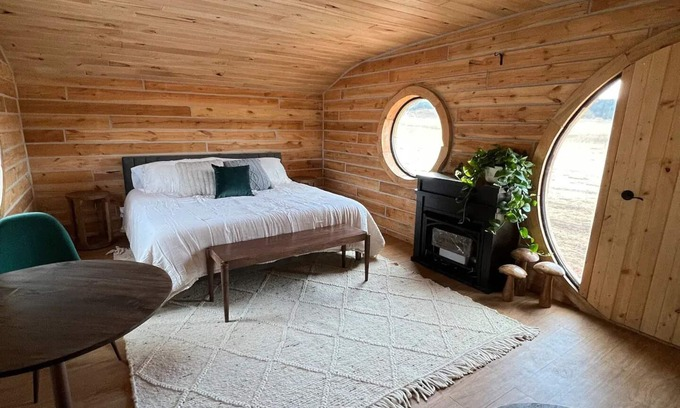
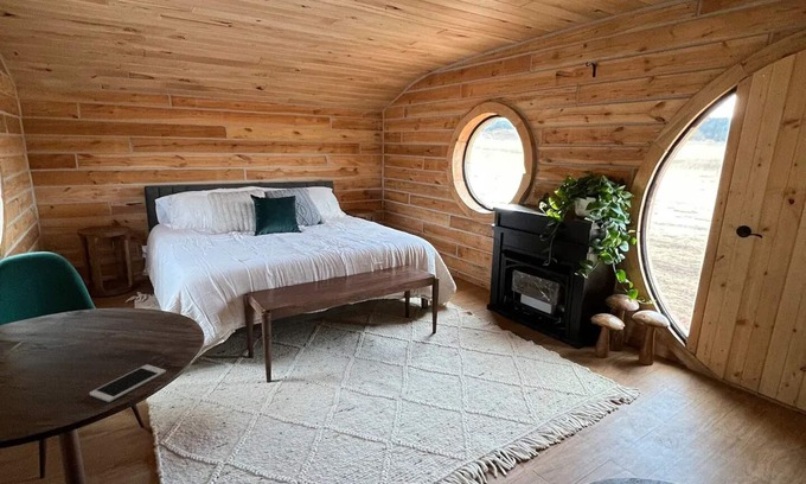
+ cell phone [88,364,167,403]
